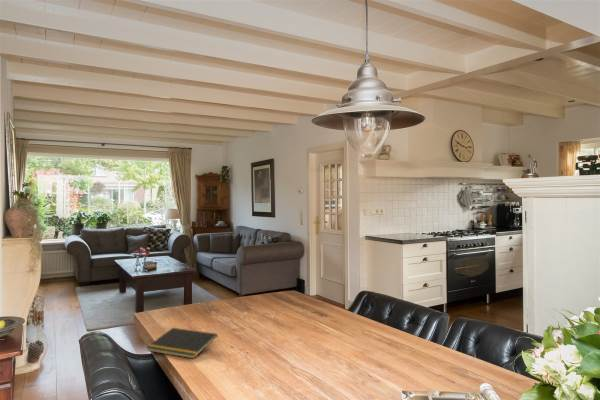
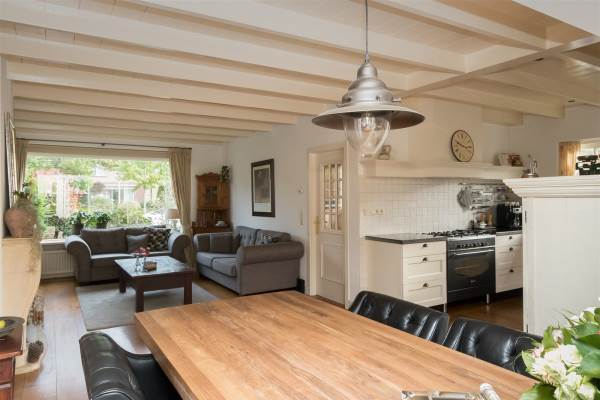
- notepad [145,327,219,360]
